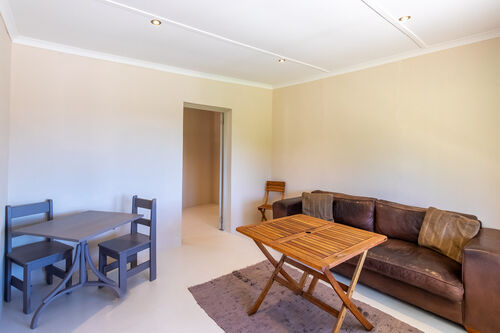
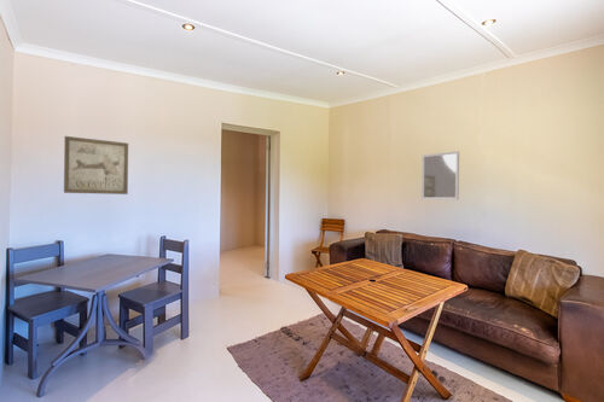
+ home mirror [420,150,460,200]
+ wall art [63,135,129,196]
